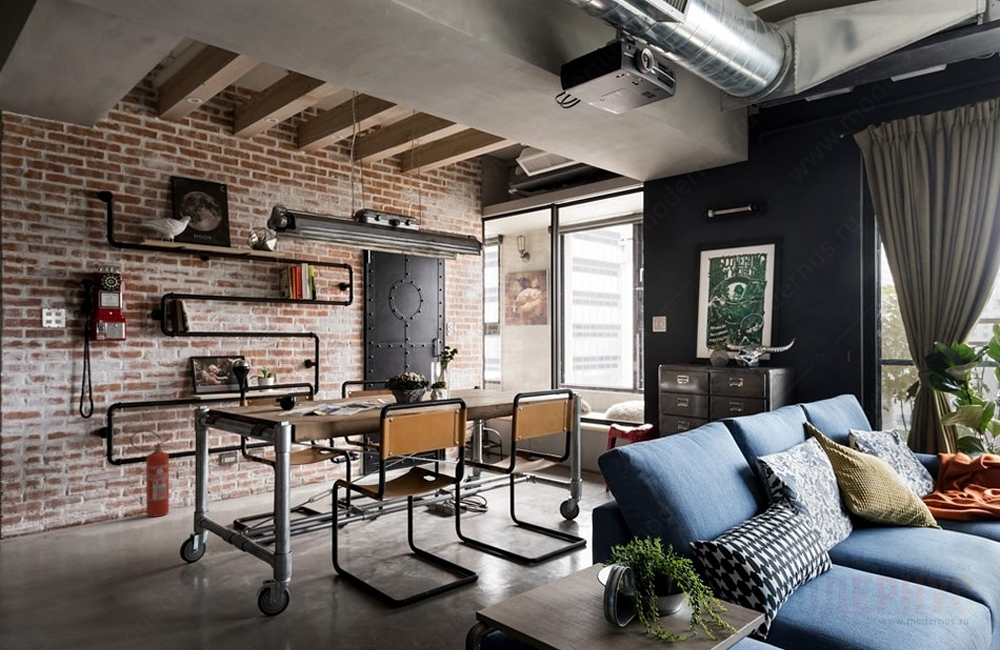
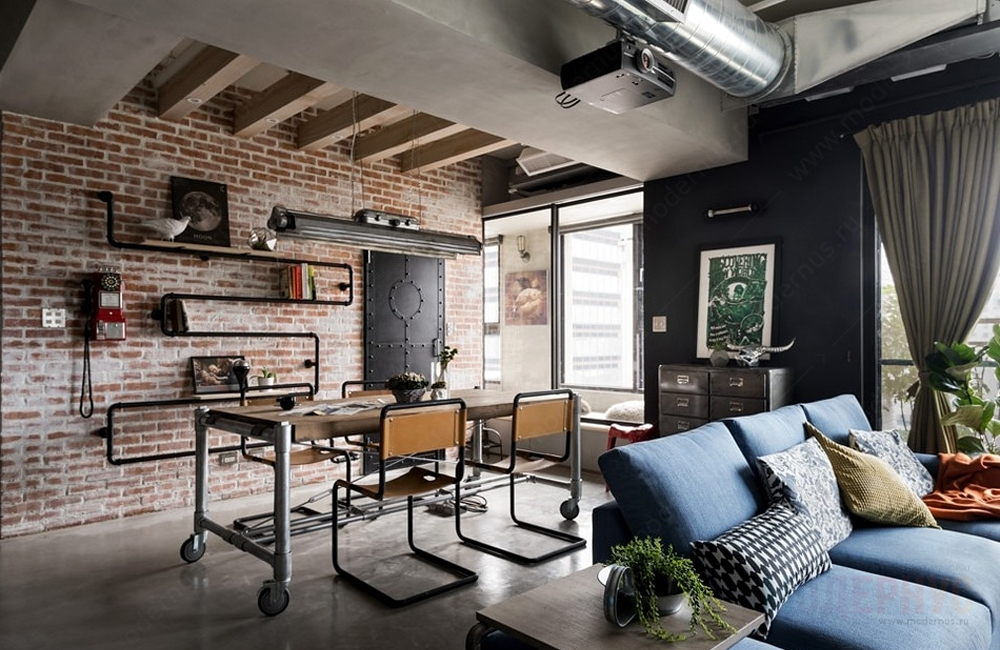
- fire extinguisher [129,429,174,518]
